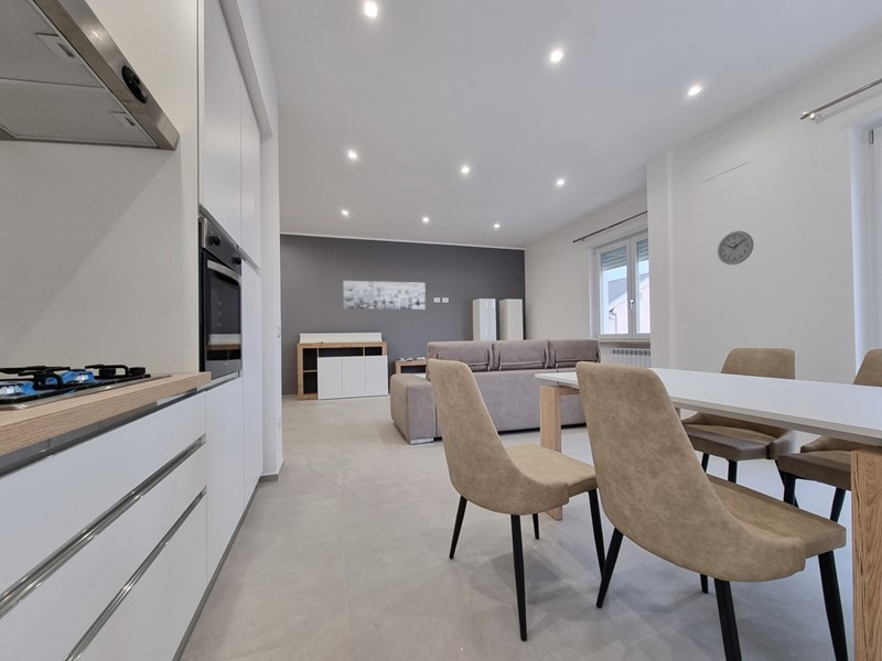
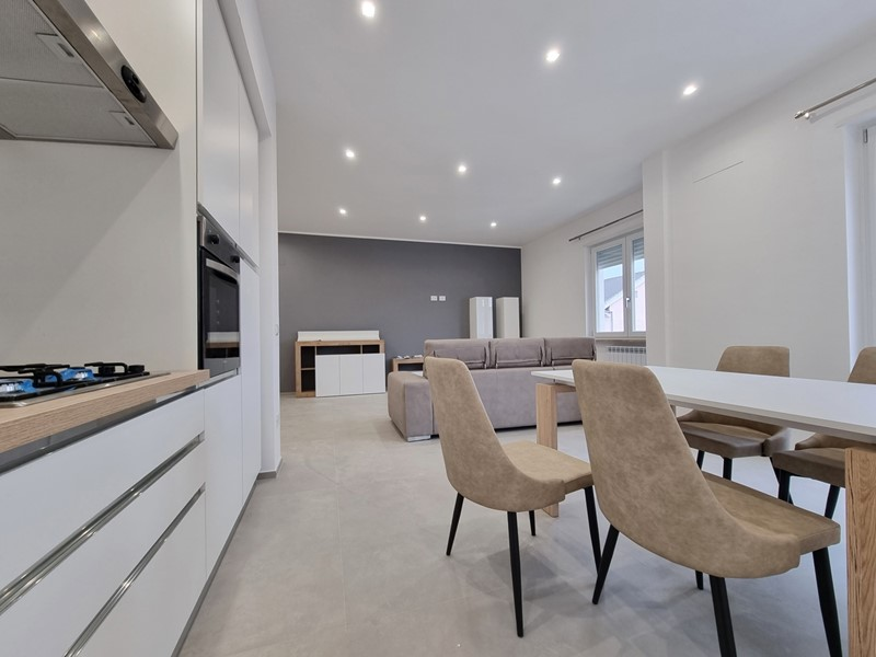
- wall art [342,280,427,311]
- wall clock [717,230,755,266]
